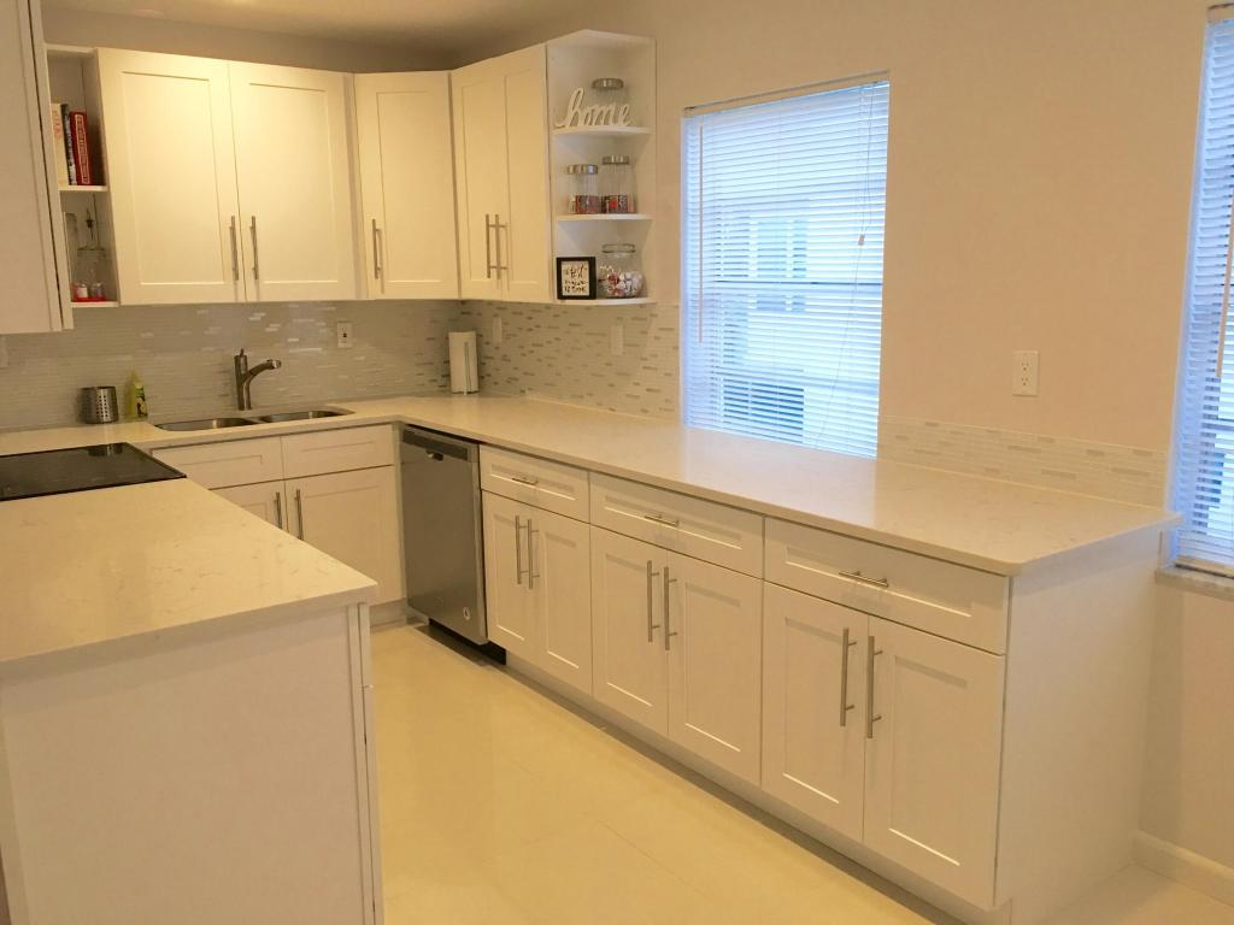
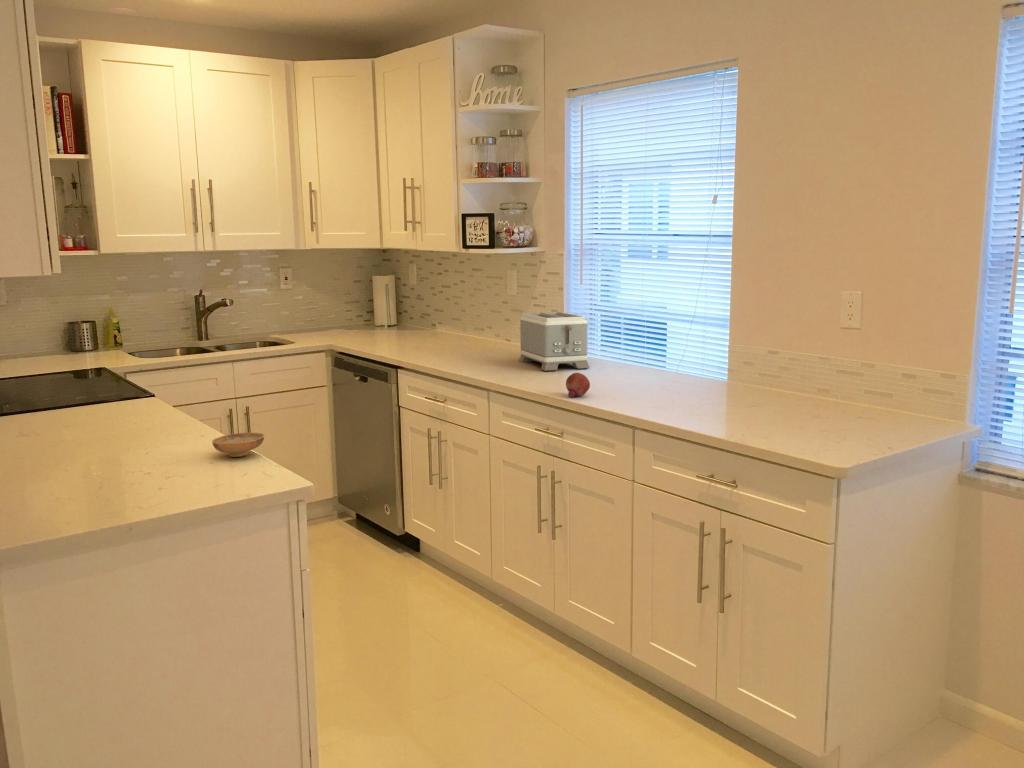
+ fruit [565,372,591,398]
+ toaster [518,311,591,372]
+ bowl [211,432,265,458]
